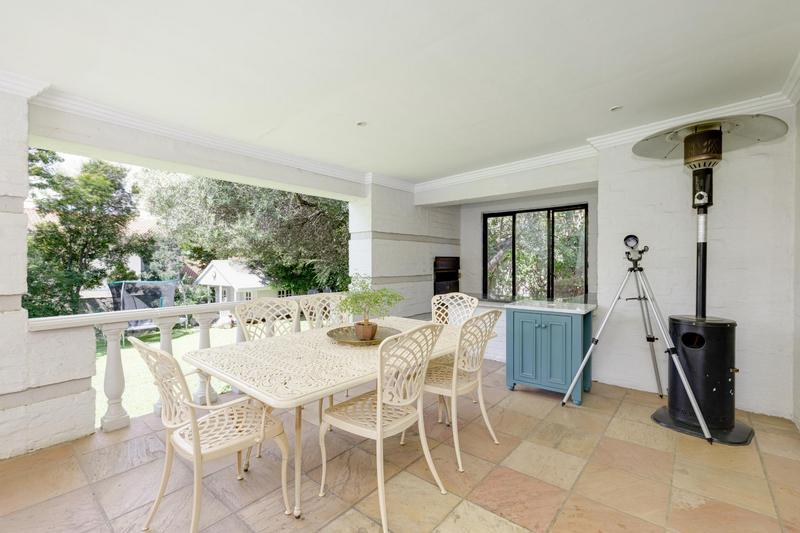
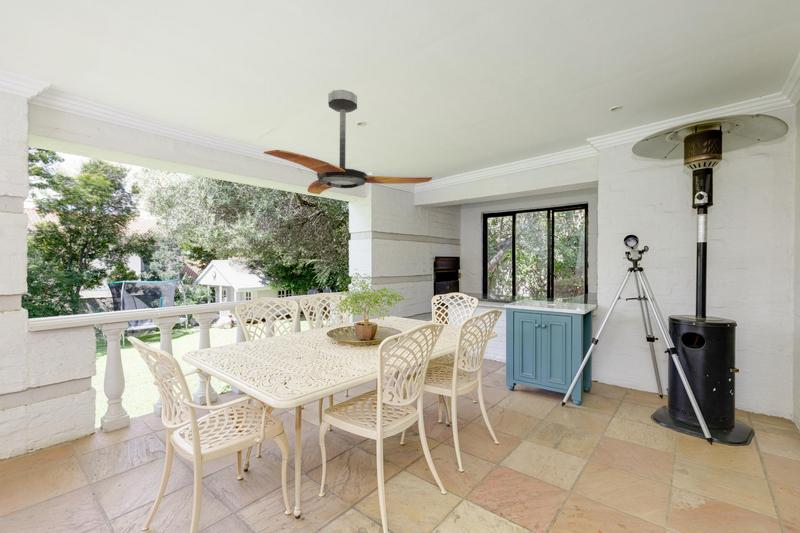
+ ceiling fan [263,89,433,195]
